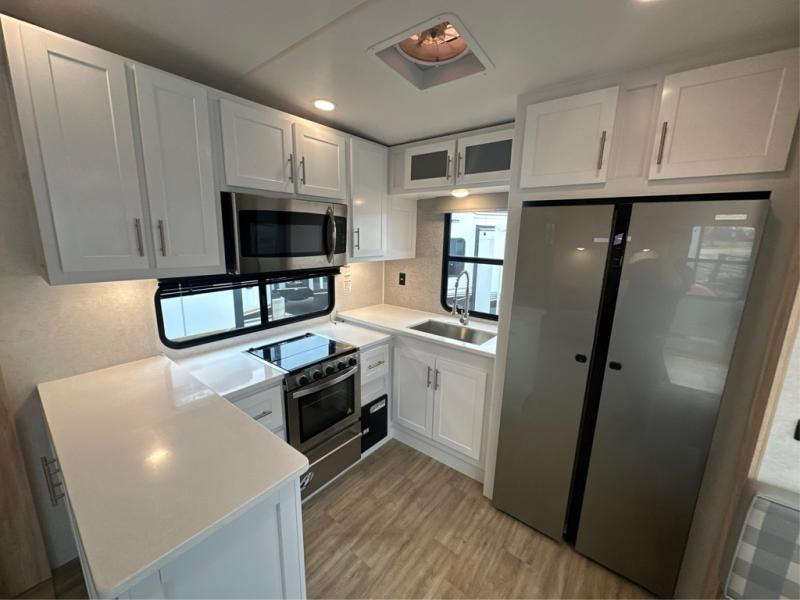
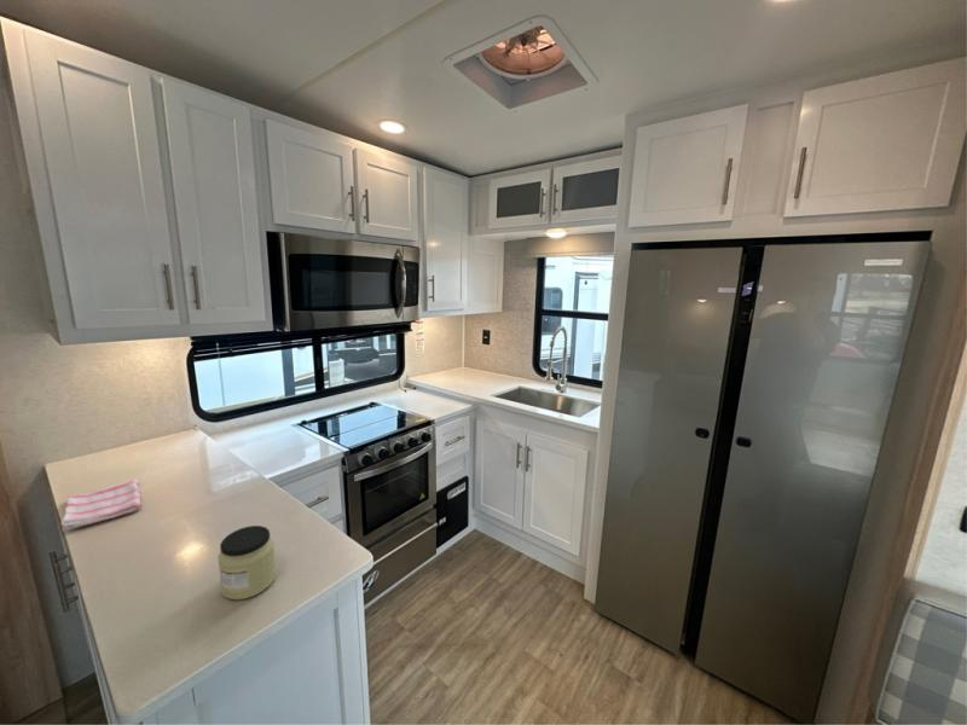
+ jar [216,524,277,601]
+ dish towel [59,478,141,533]
